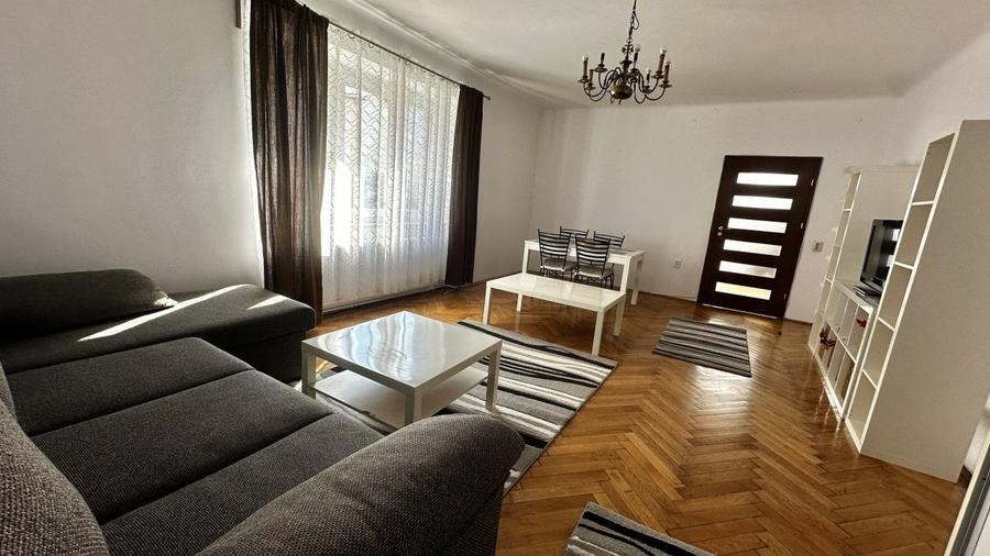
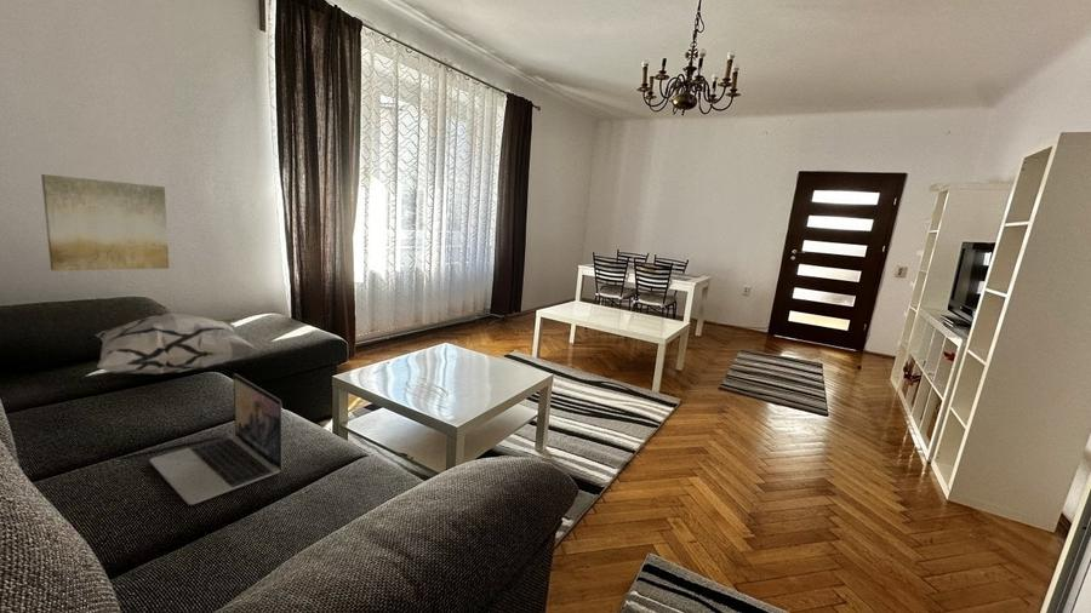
+ decorative pillow [95,313,261,376]
+ laptop [149,372,284,506]
+ wall art [40,173,170,271]
